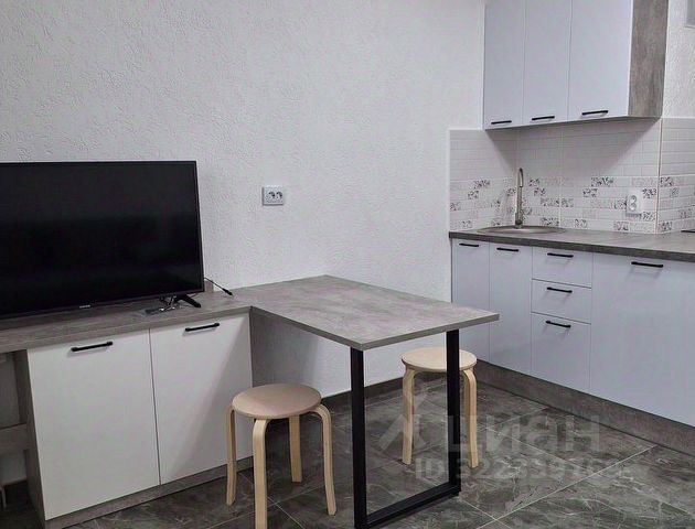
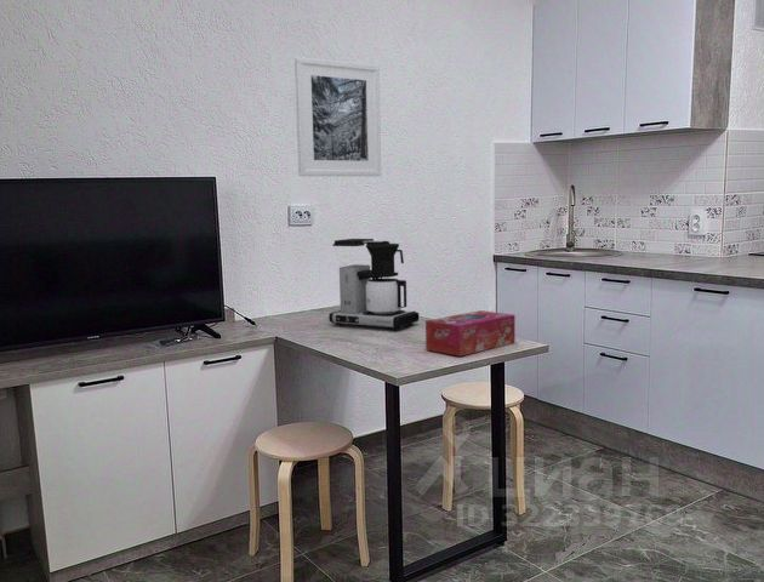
+ tissue box [424,309,517,358]
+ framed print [293,56,382,177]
+ coffee maker [327,238,420,331]
